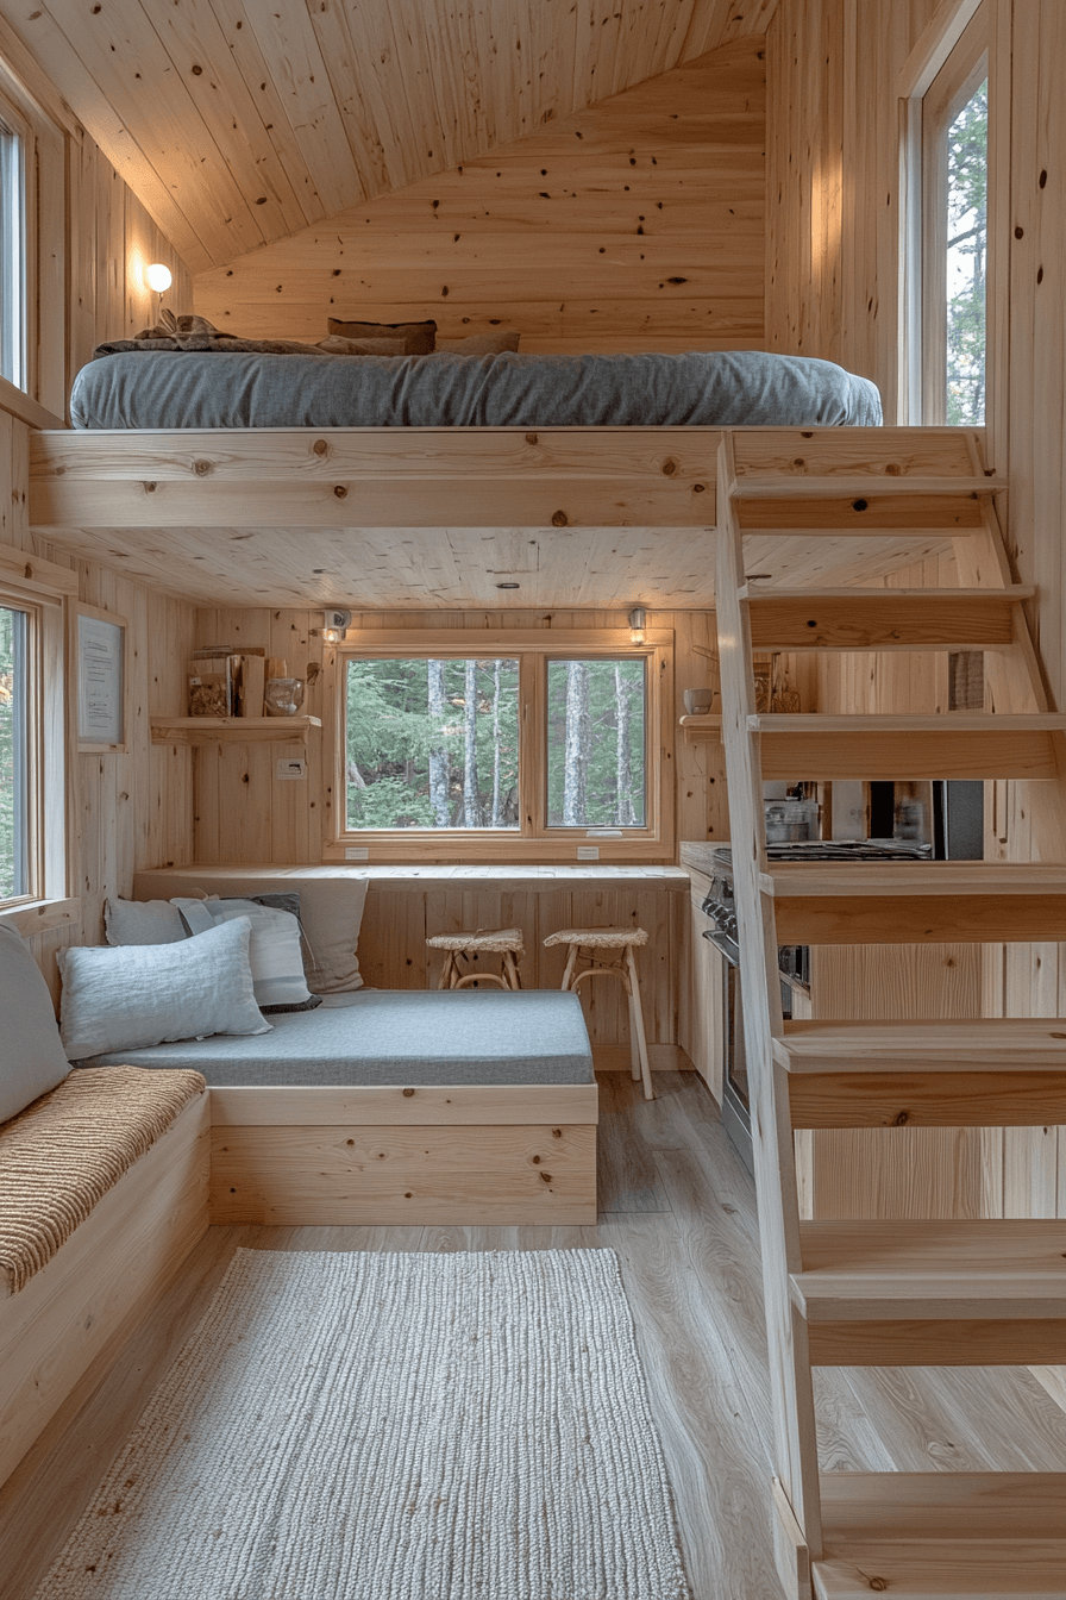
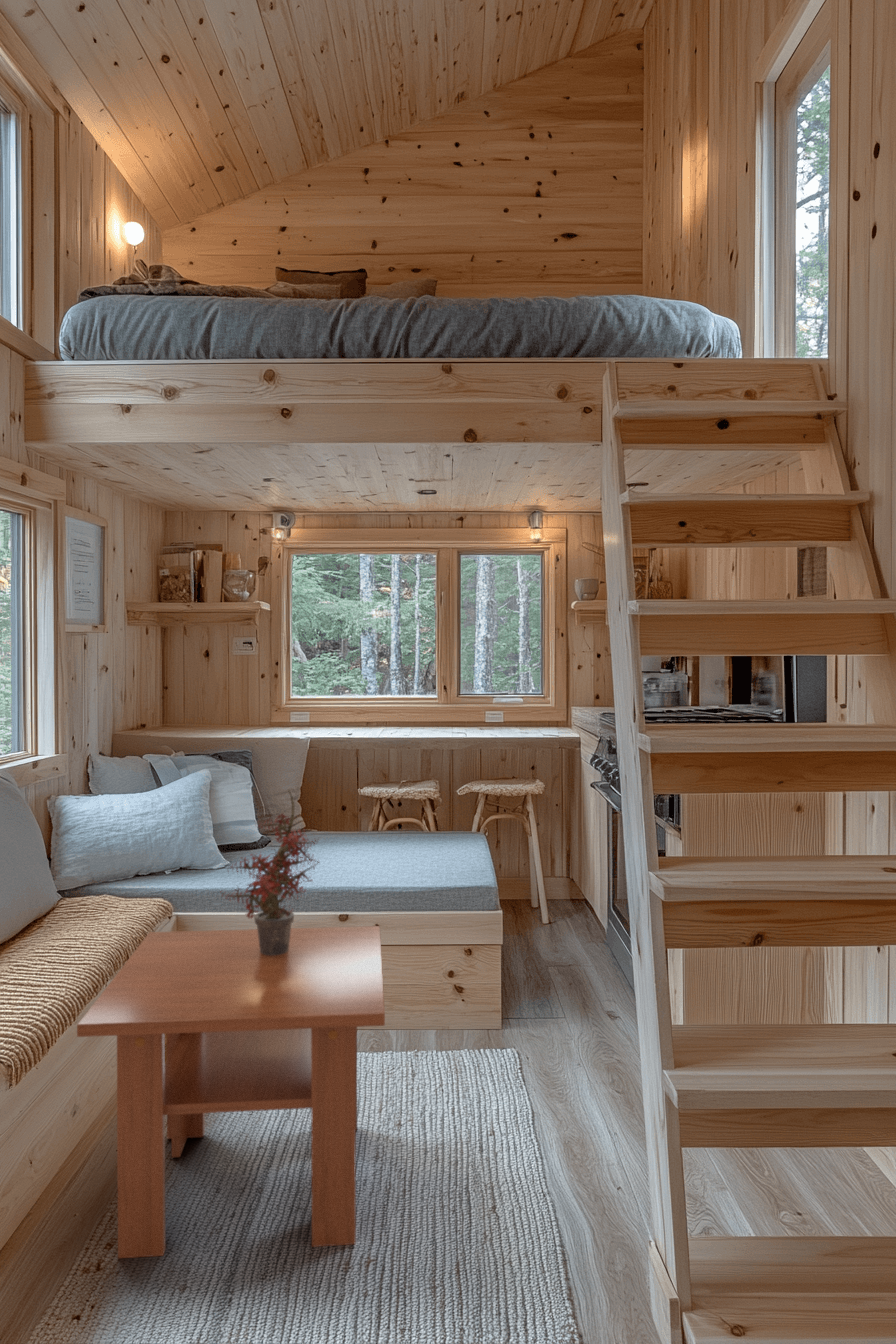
+ coffee table [76,925,386,1259]
+ potted plant [220,788,320,955]
